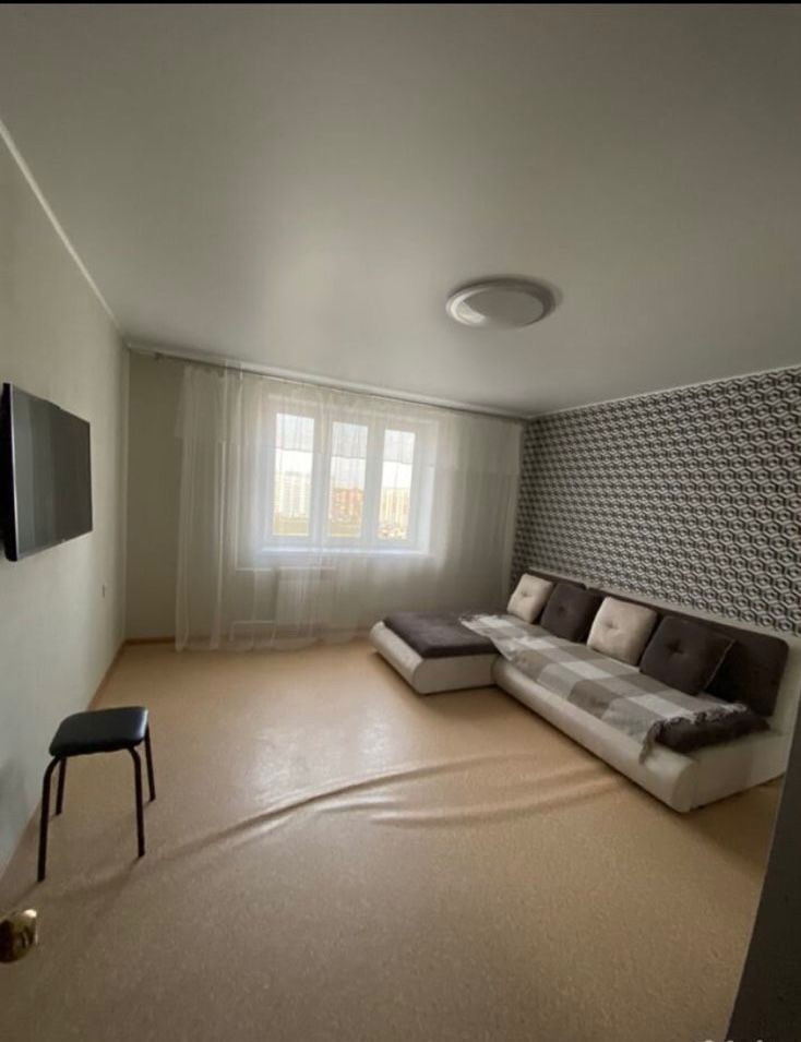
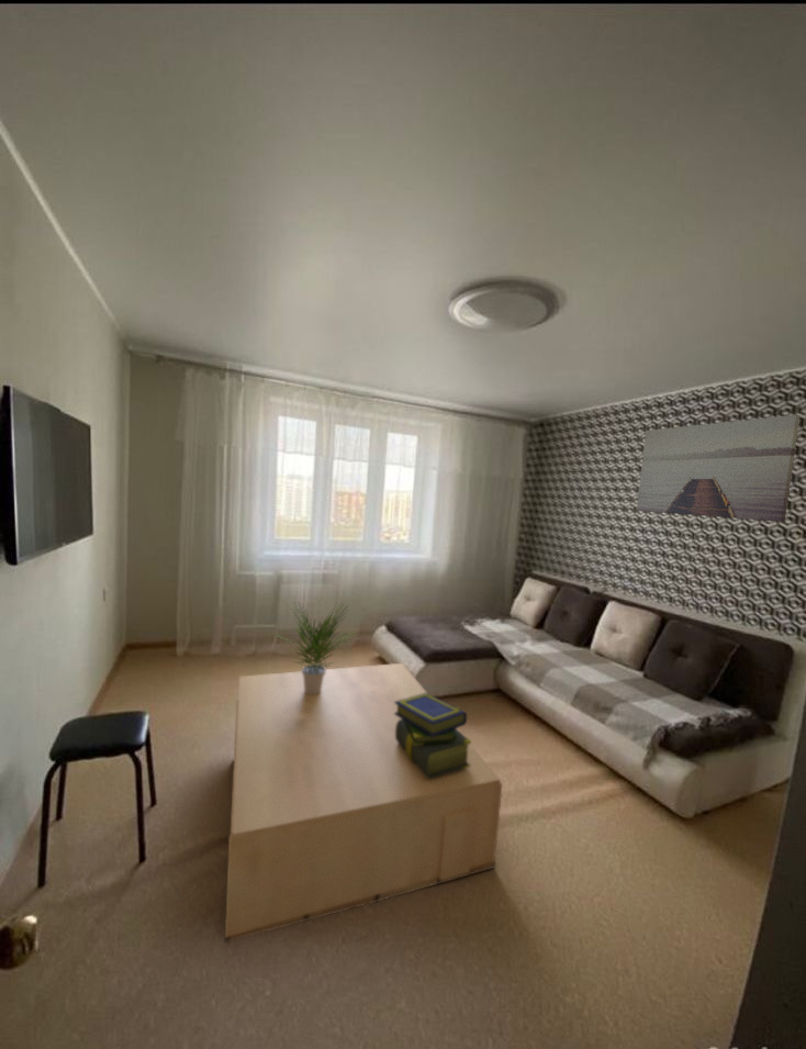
+ potted plant [270,600,360,694]
+ wall art [636,414,801,523]
+ coffee table [224,662,504,944]
+ stack of books [394,693,472,778]
